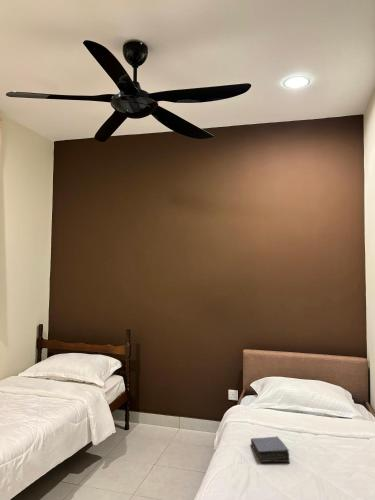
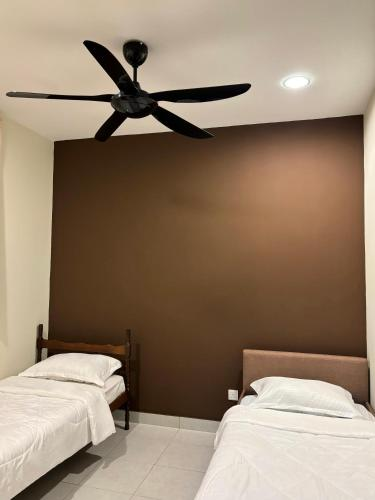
- book [250,435,291,463]
